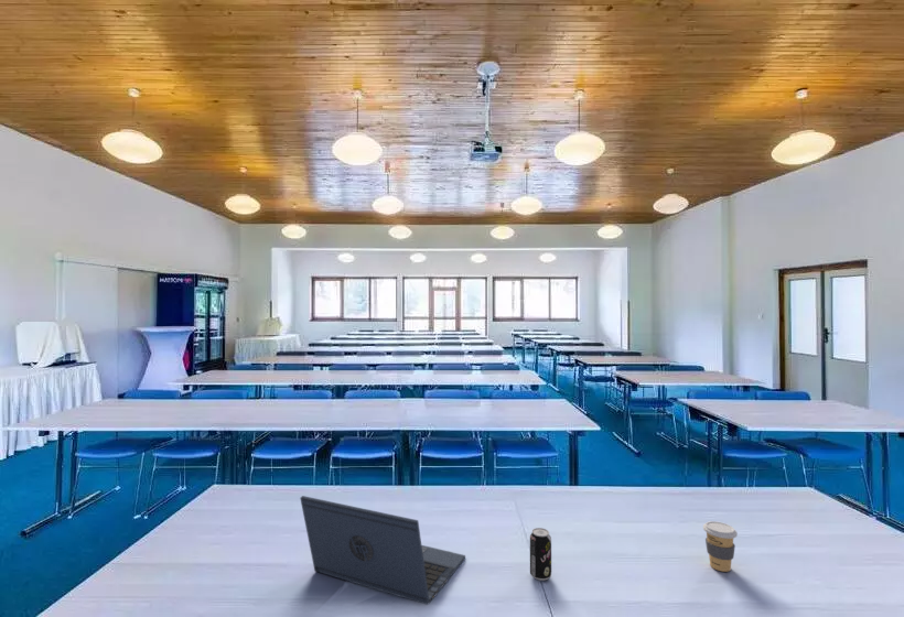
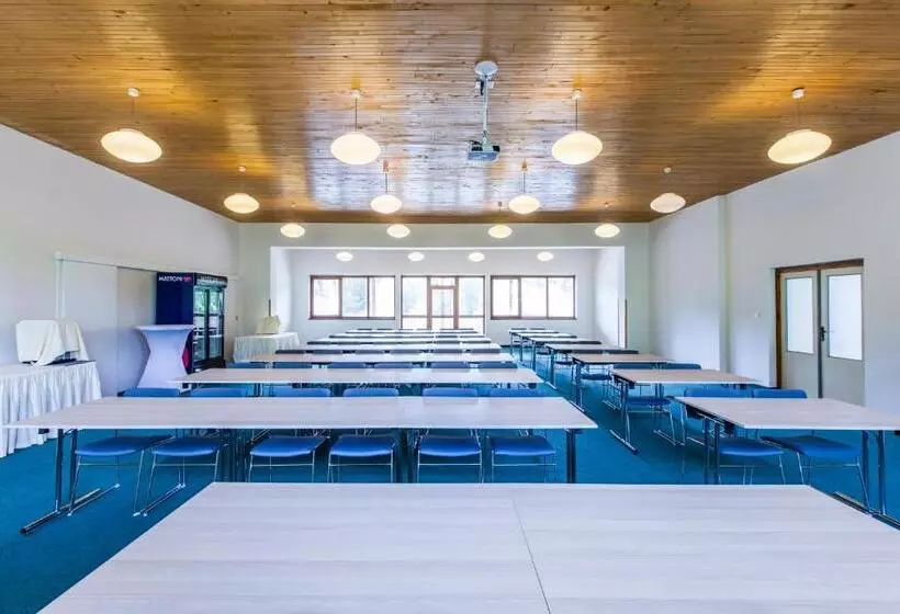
- coffee cup [702,520,739,573]
- laptop [299,495,466,606]
- beverage can [529,527,552,582]
